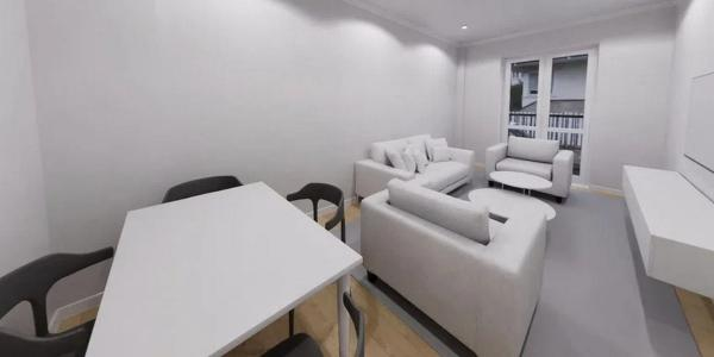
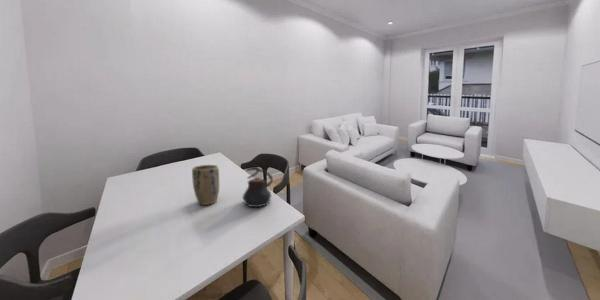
+ plant pot [191,164,220,206]
+ teapot [242,166,274,208]
